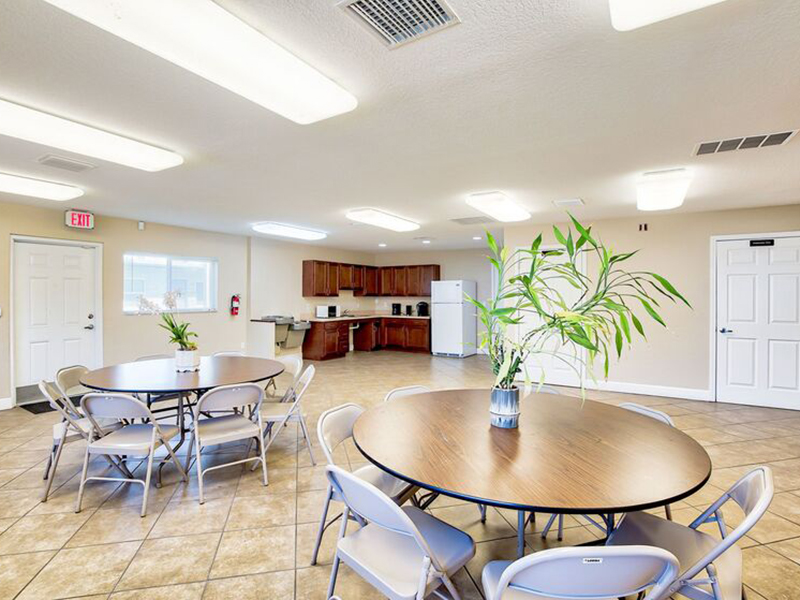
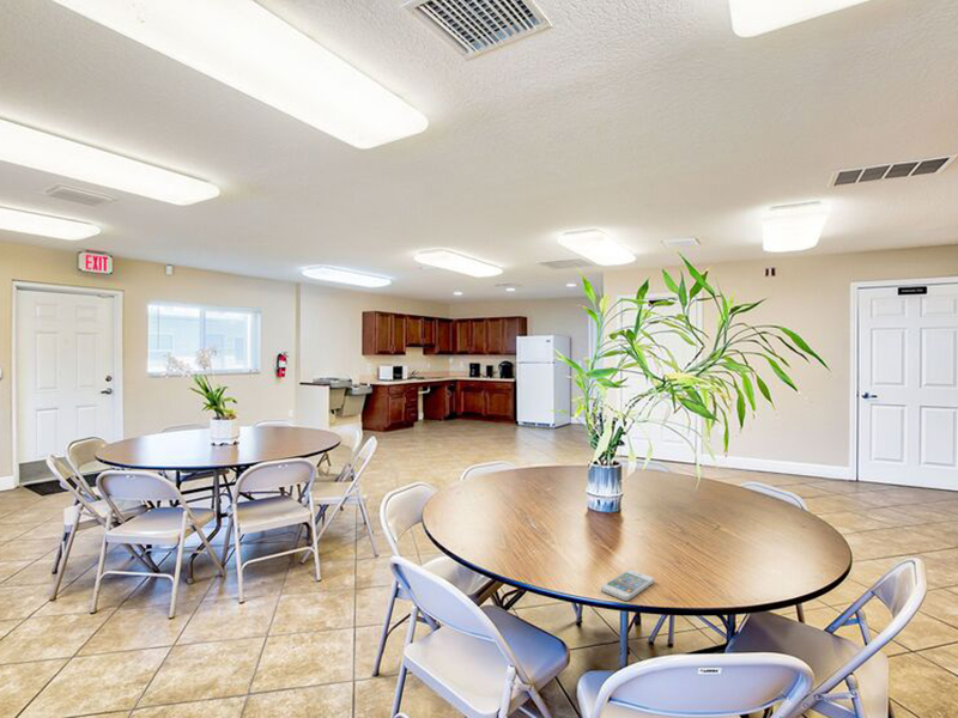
+ smartphone [600,568,655,602]
